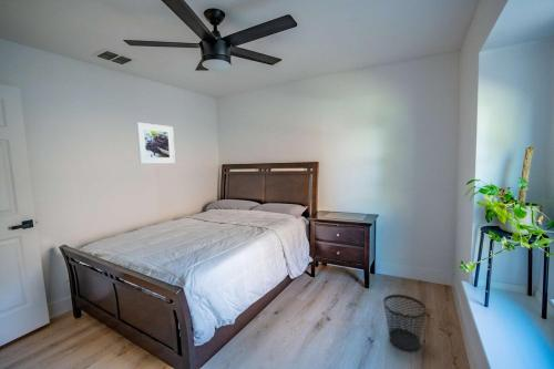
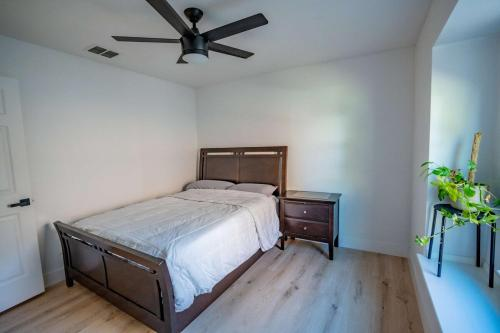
- wastebasket [382,294,428,351]
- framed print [135,122,176,165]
